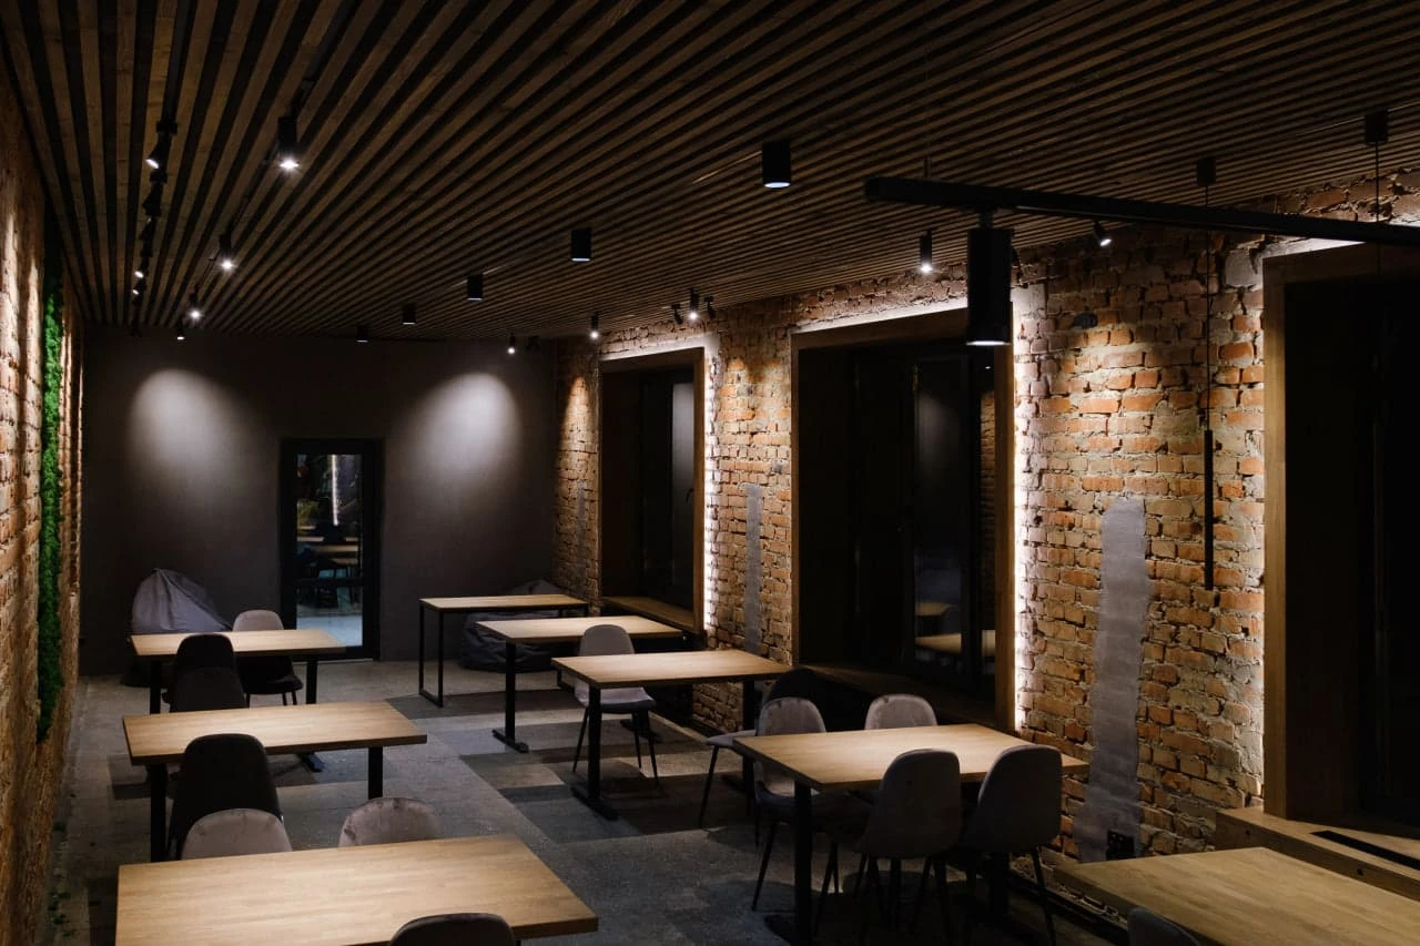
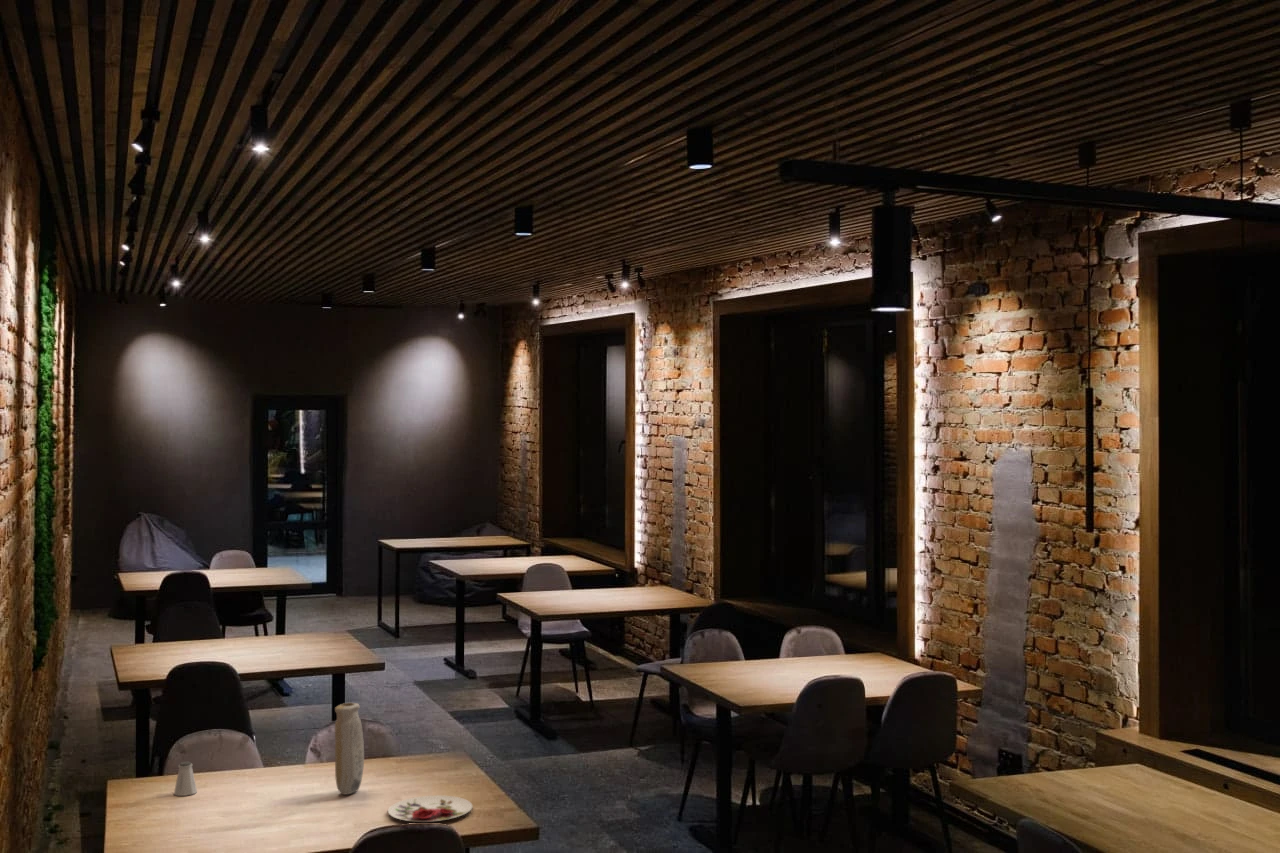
+ plate [387,794,474,823]
+ vase [334,702,365,796]
+ saltshaker [173,761,198,797]
